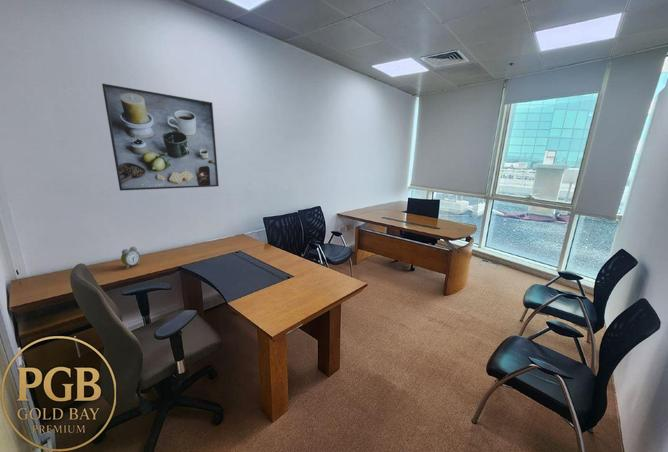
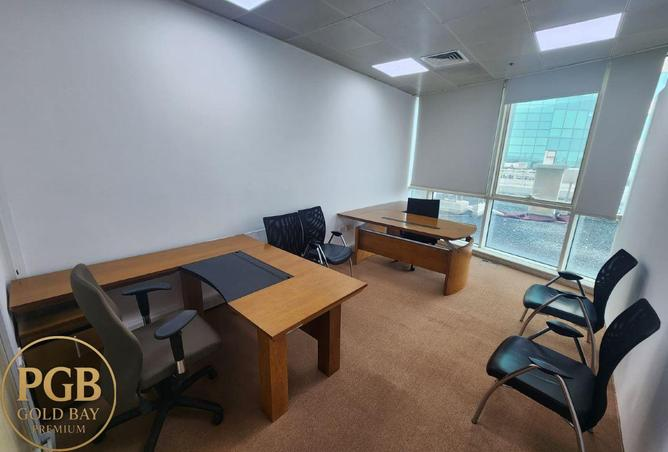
- alarm clock [120,246,141,270]
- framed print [101,83,220,192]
